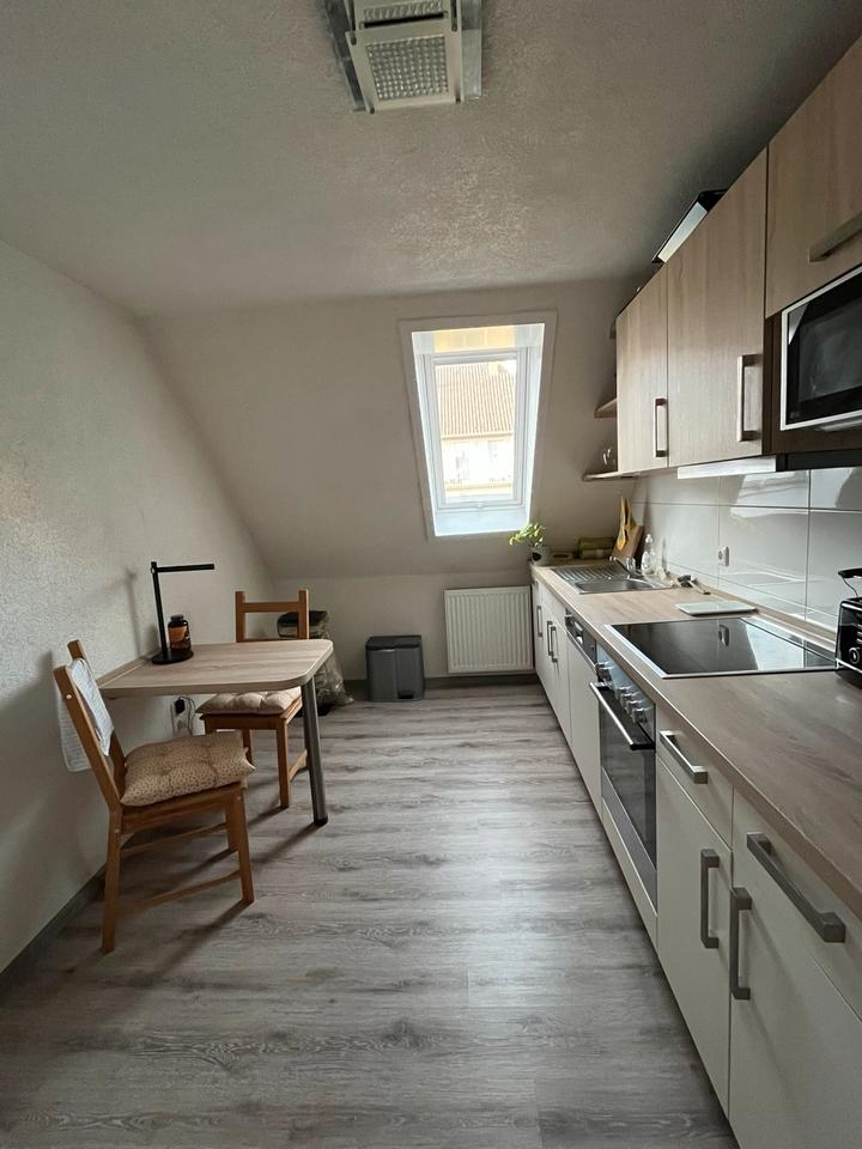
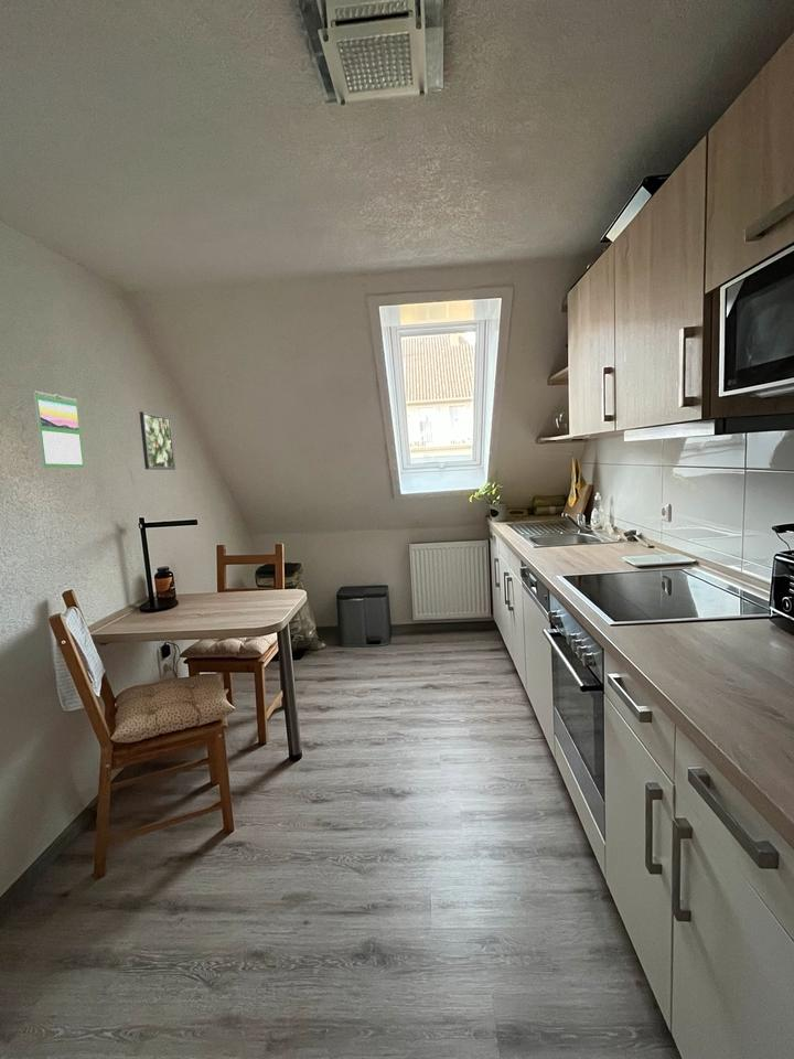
+ calendar [33,391,86,469]
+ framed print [139,410,176,471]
